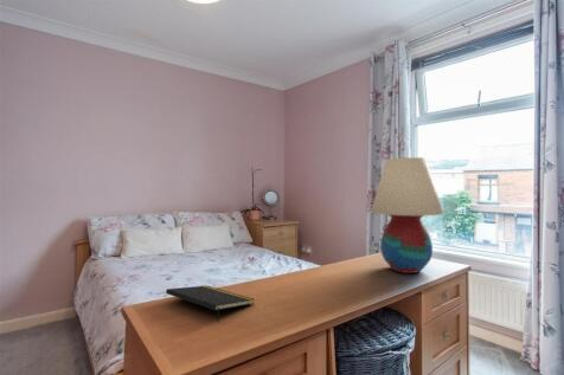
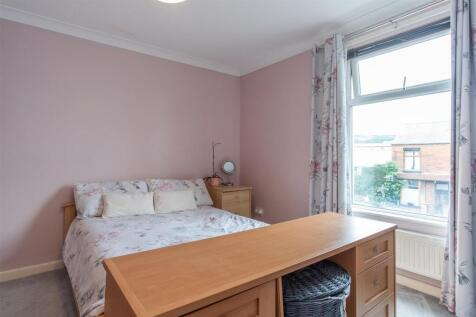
- table lamp [370,156,444,274]
- notepad [165,284,255,323]
